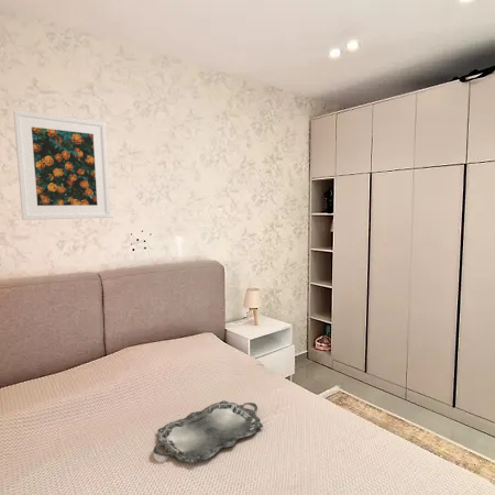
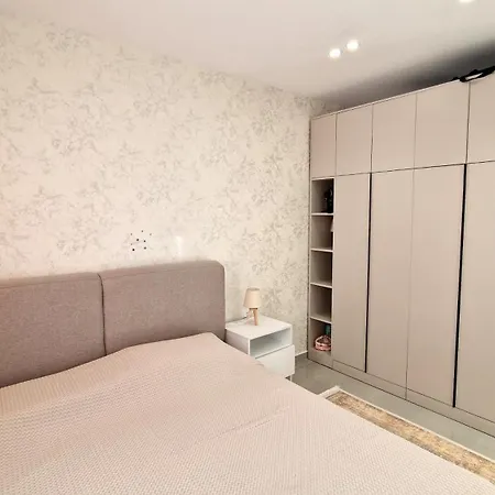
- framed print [12,109,112,221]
- serving tray [153,400,264,465]
